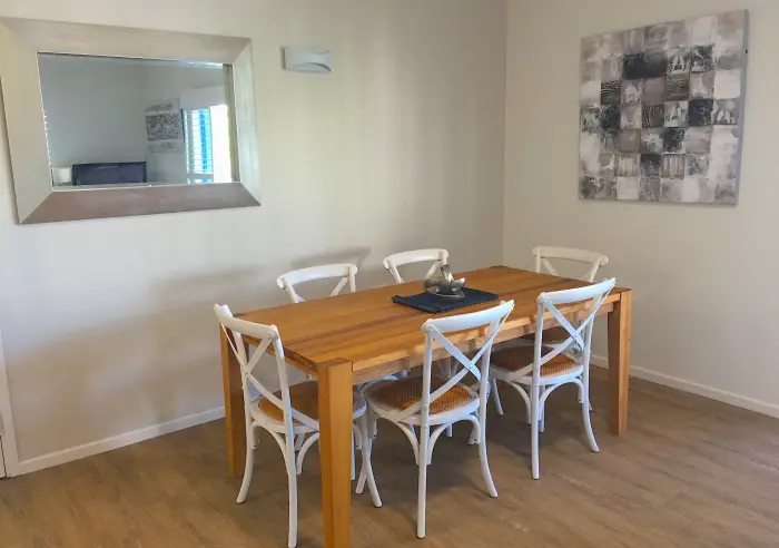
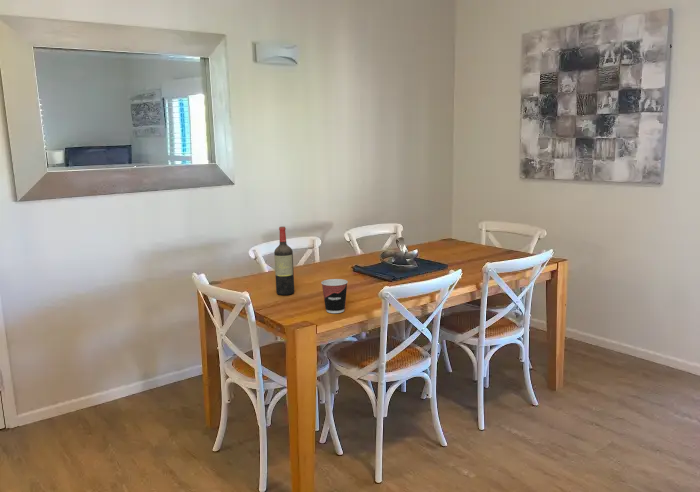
+ wine bottle [273,226,295,296]
+ cup [320,278,349,314]
